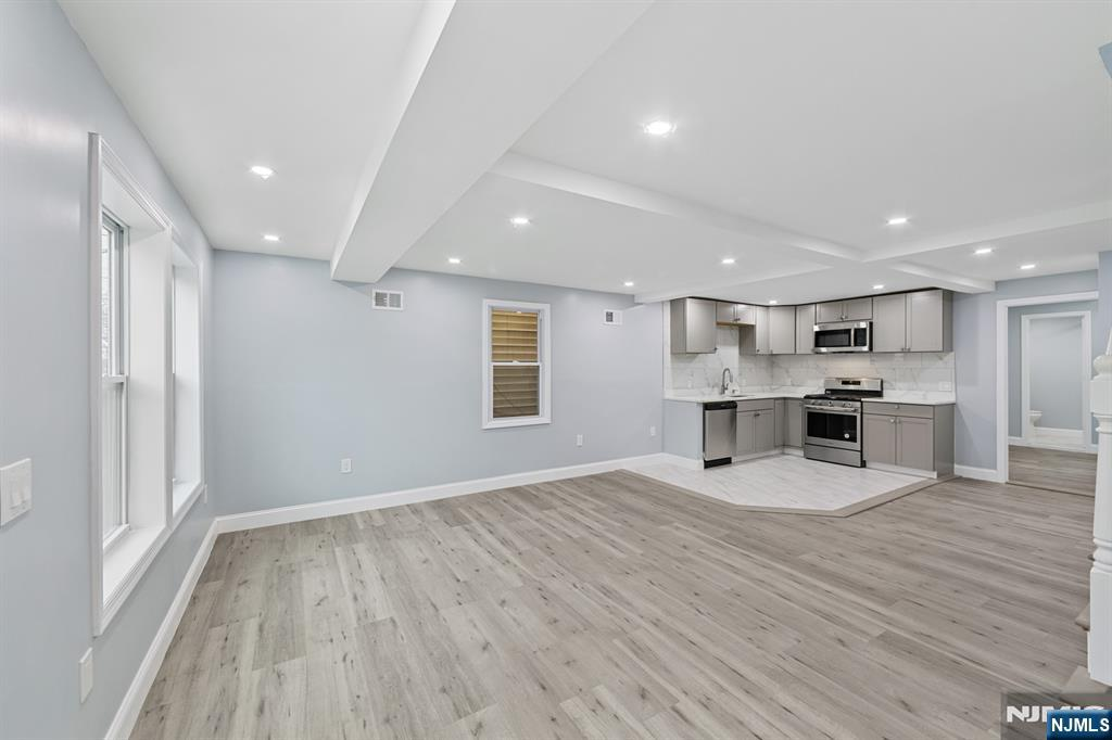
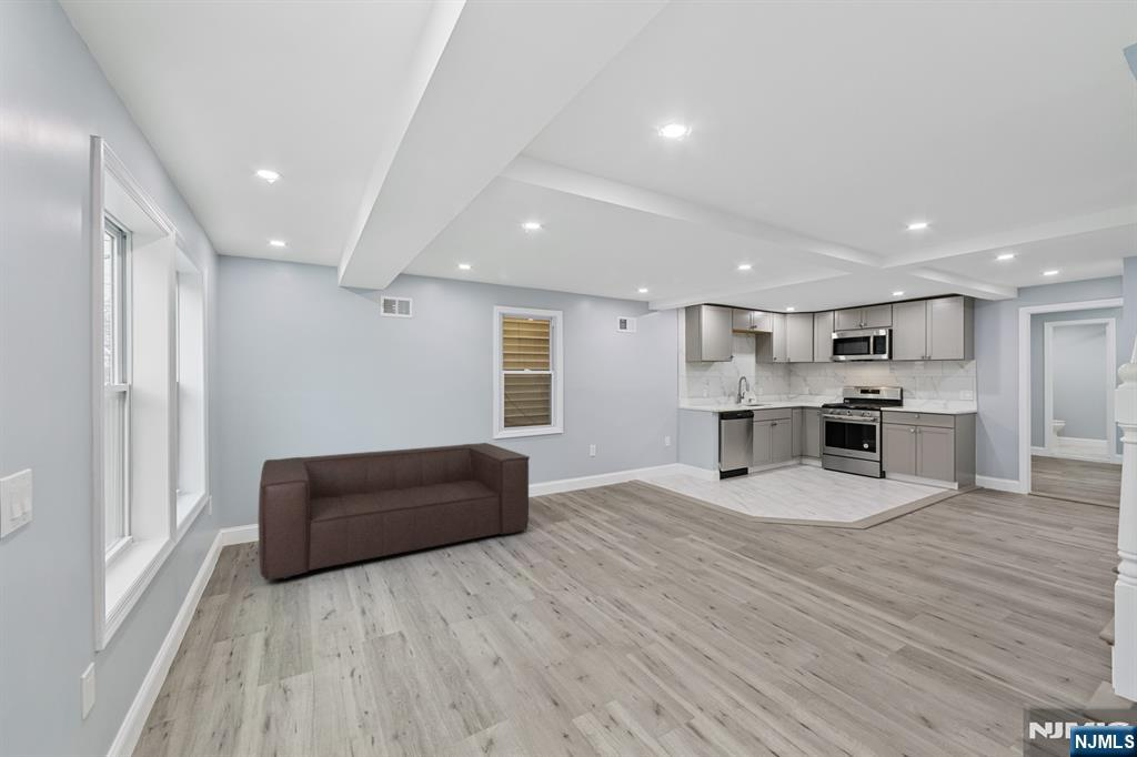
+ sofa [258,442,531,582]
